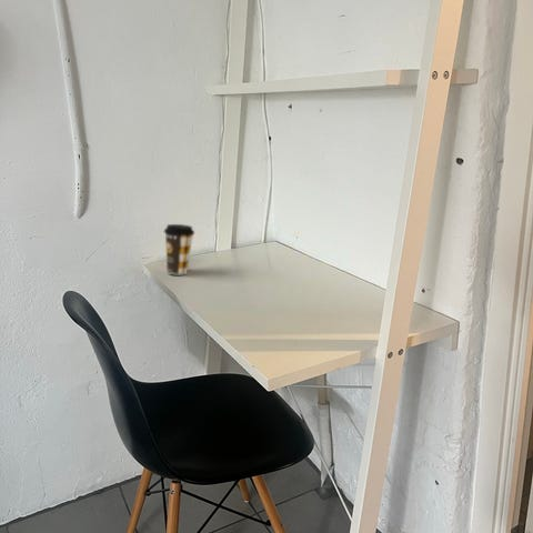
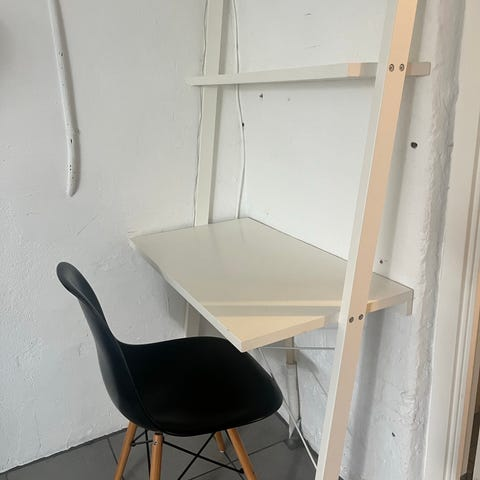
- coffee cup [163,223,195,275]
